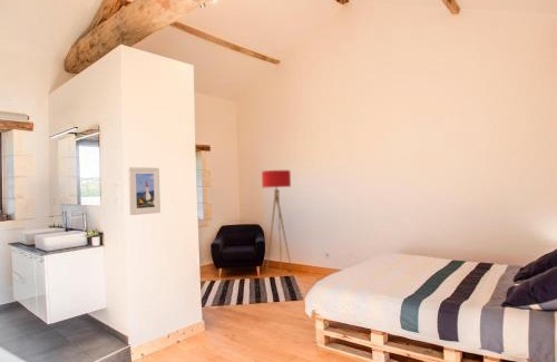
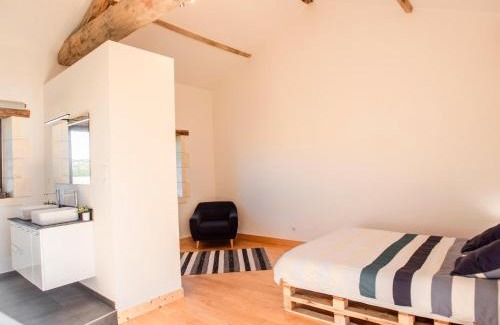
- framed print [127,166,162,216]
- floor lamp [261,169,293,277]
